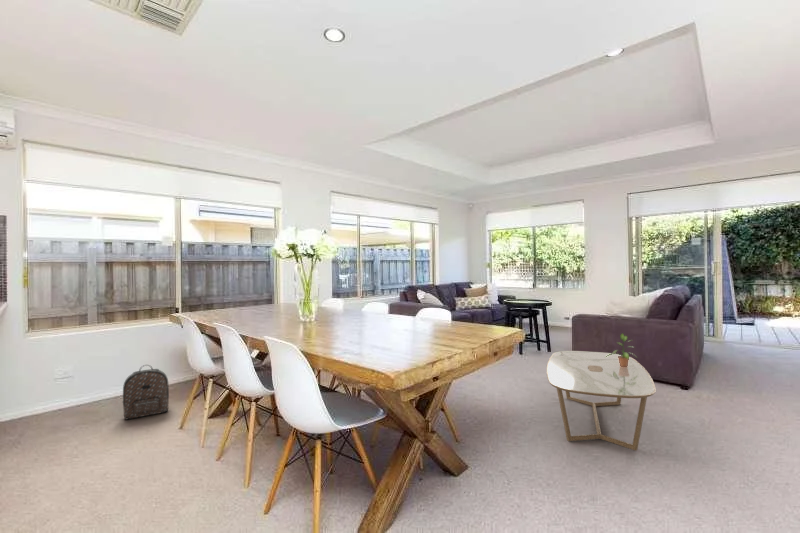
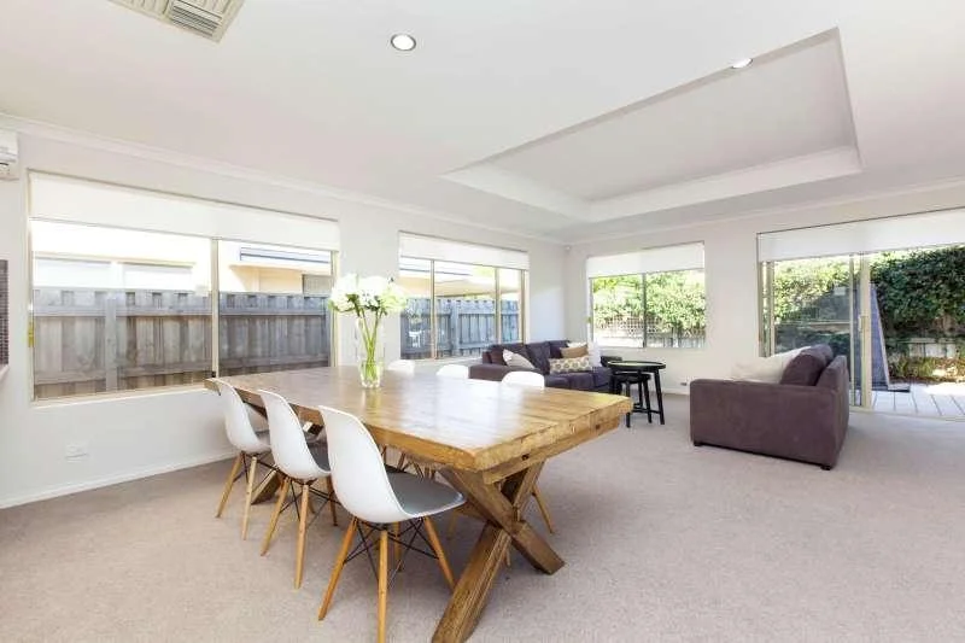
- backpack [121,364,170,421]
- potted plant [606,332,639,367]
- coffee table [545,350,657,452]
